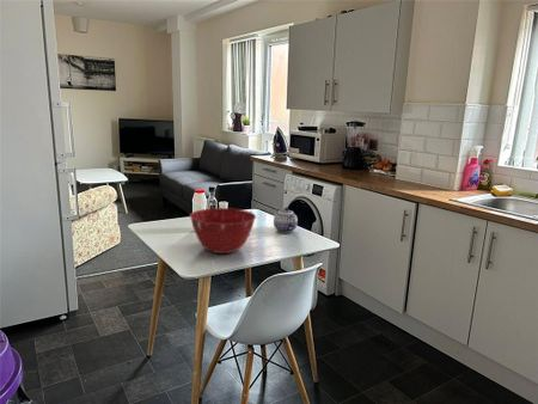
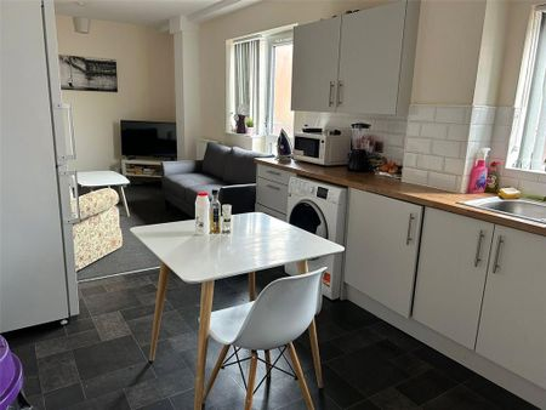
- mixing bowl [189,207,257,255]
- teapot [273,206,299,234]
